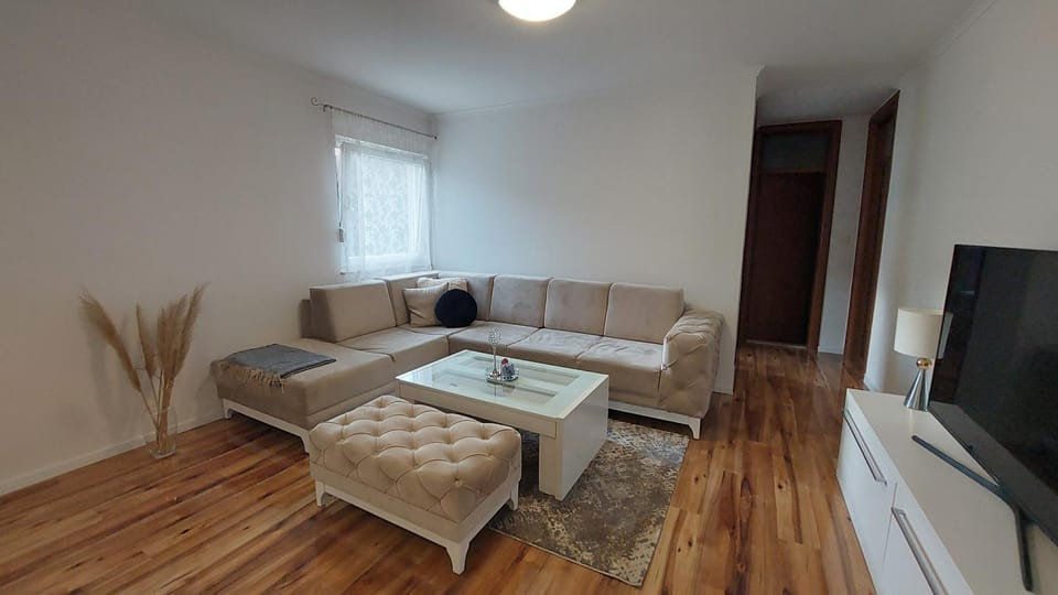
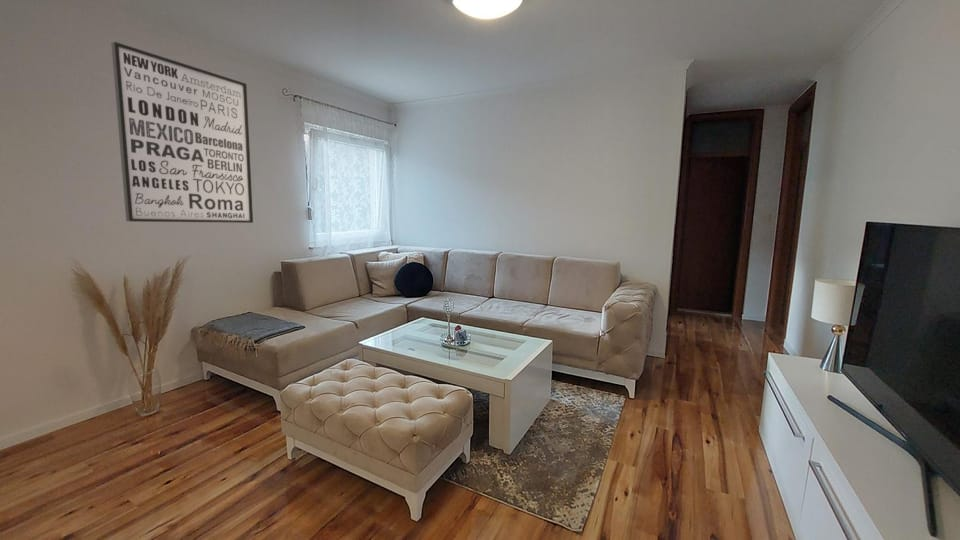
+ wall art [110,41,254,224]
